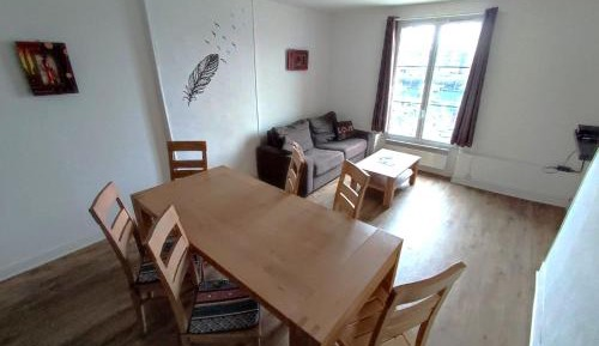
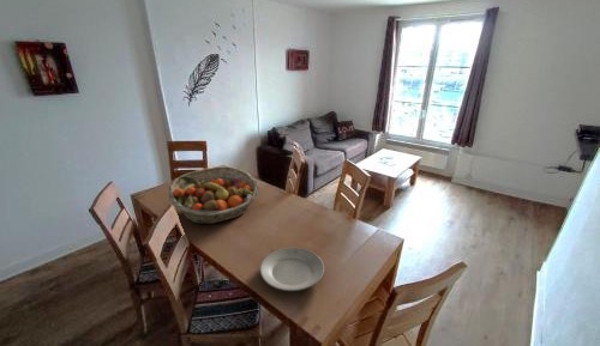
+ fruit basket [167,165,260,225]
+ plate [259,247,325,292]
